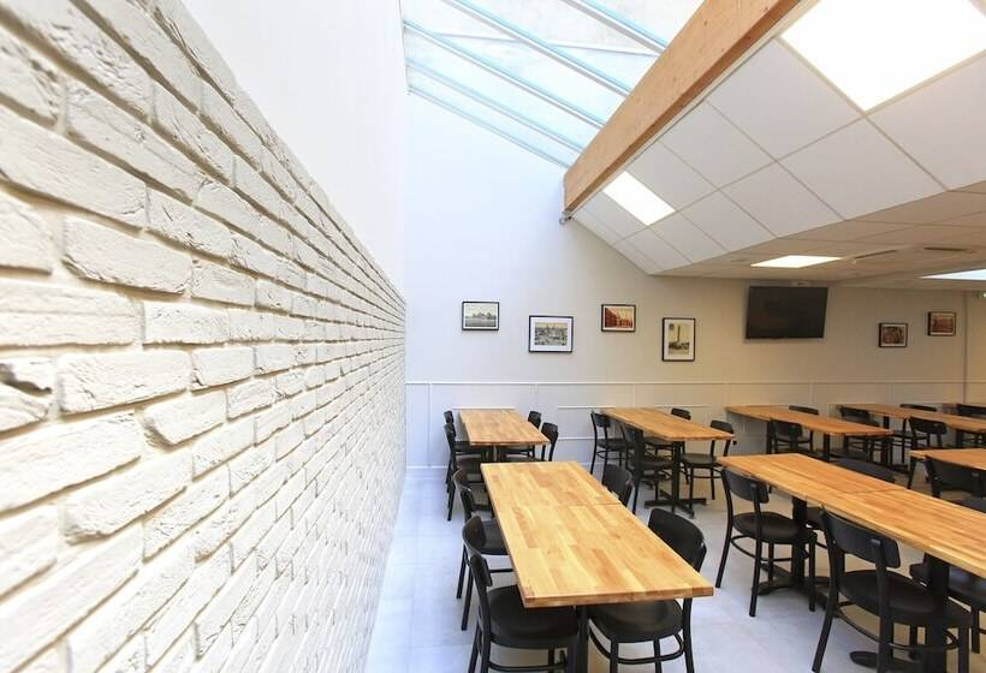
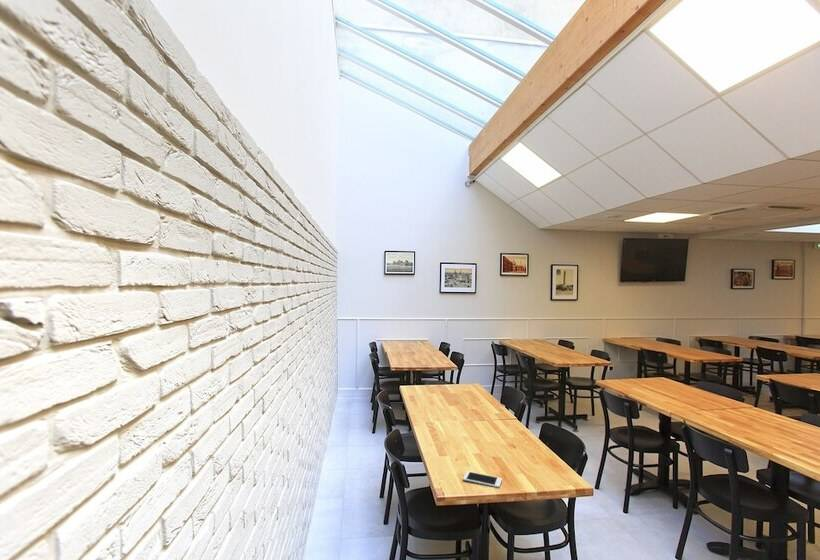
+ cell phone [462,470,503,489]
